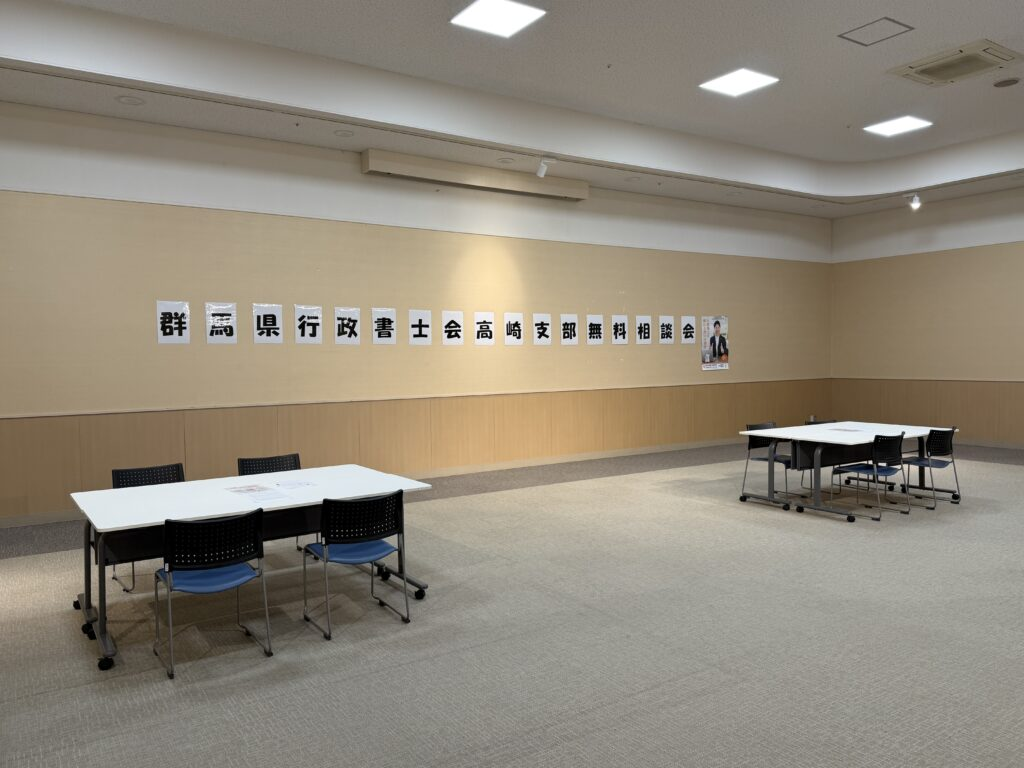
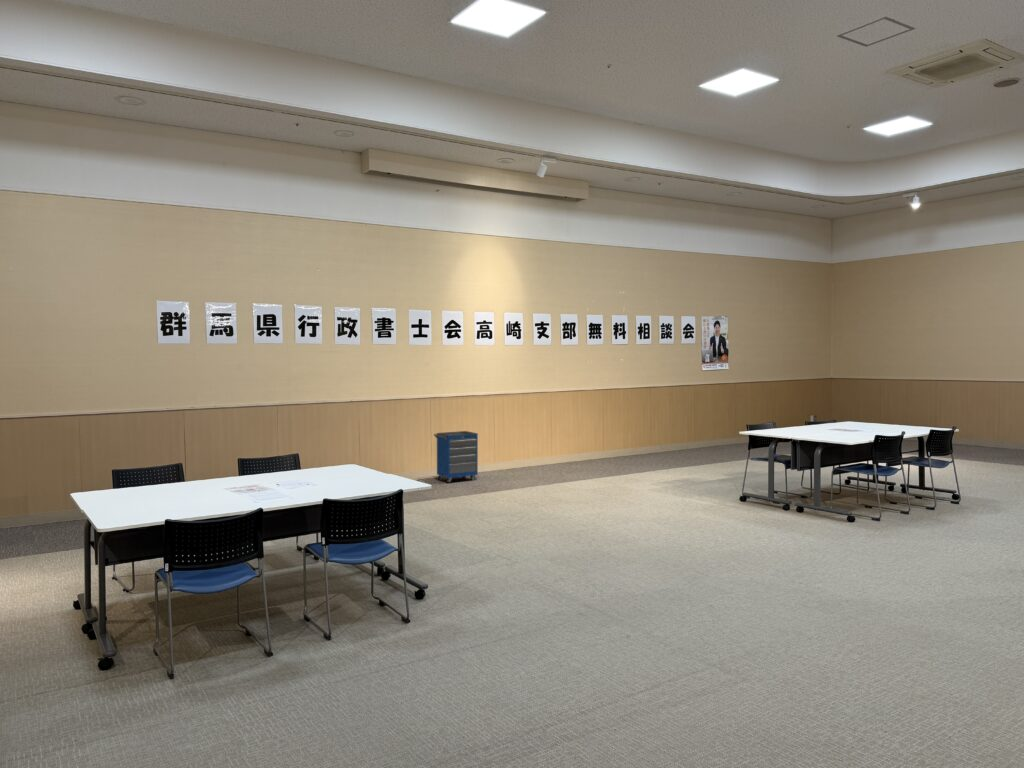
+ cabinet [433,430,479,484]
